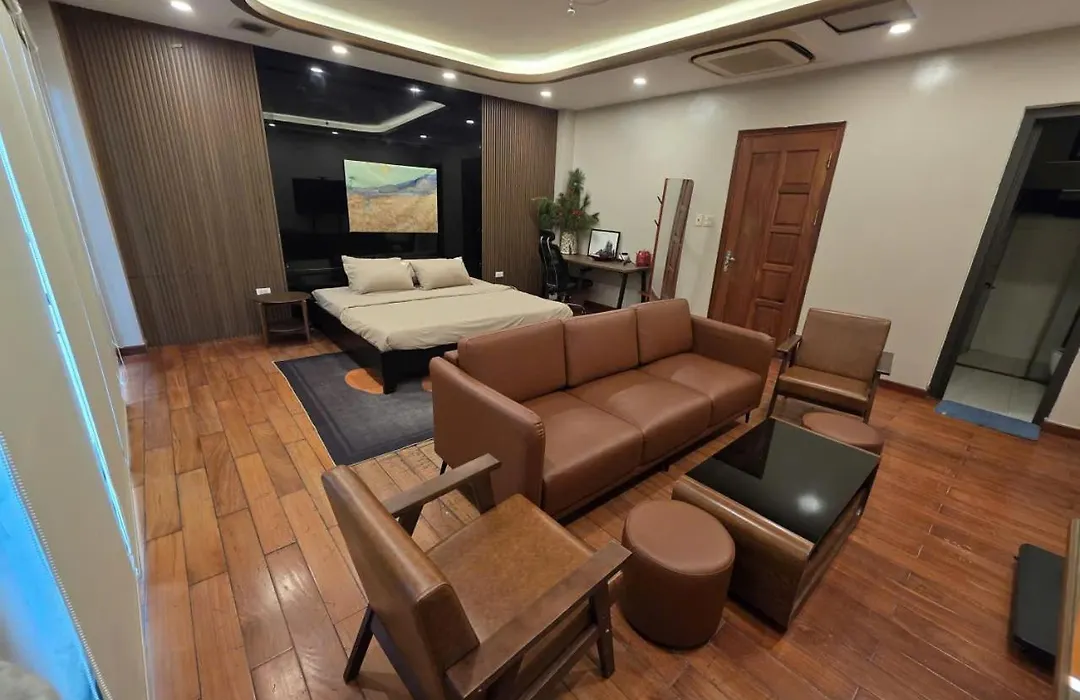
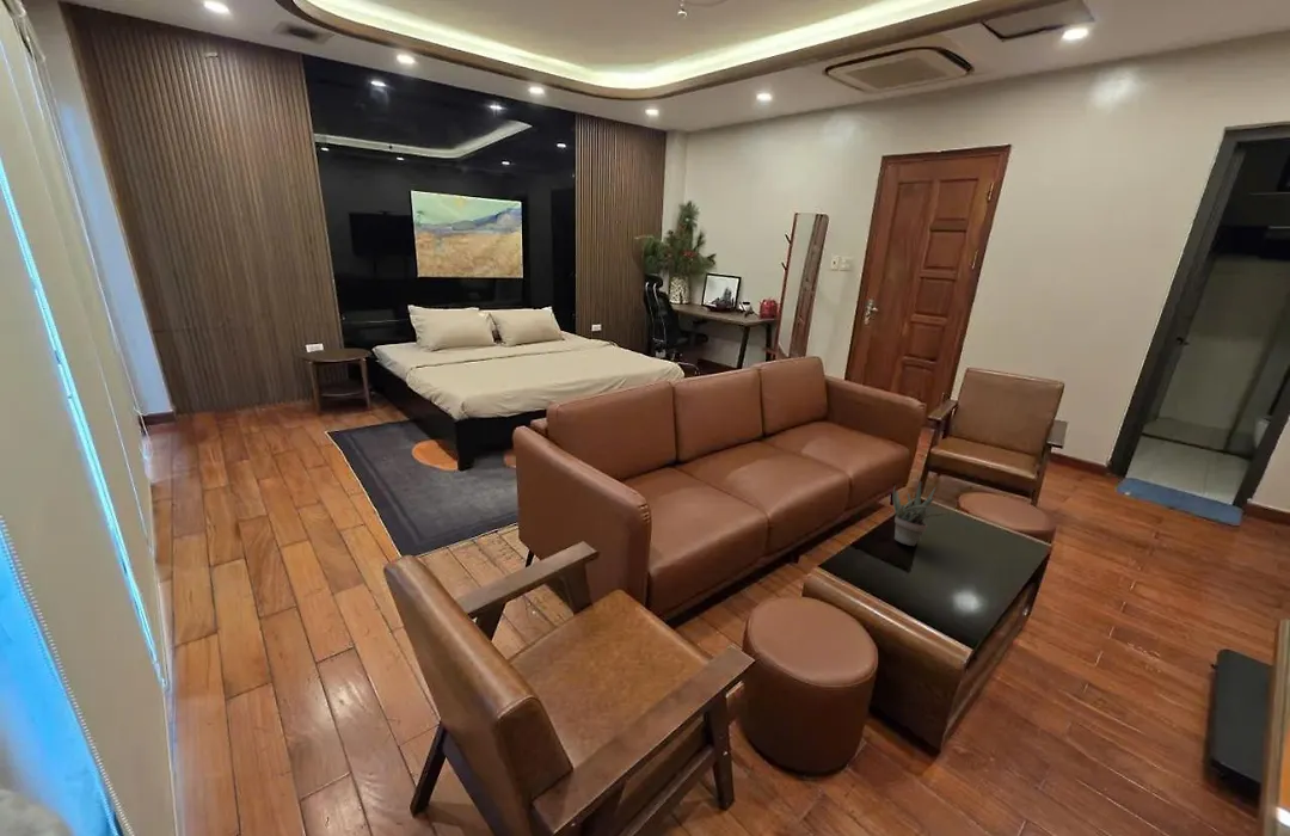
+ succulent plant [891,480,947,547]
